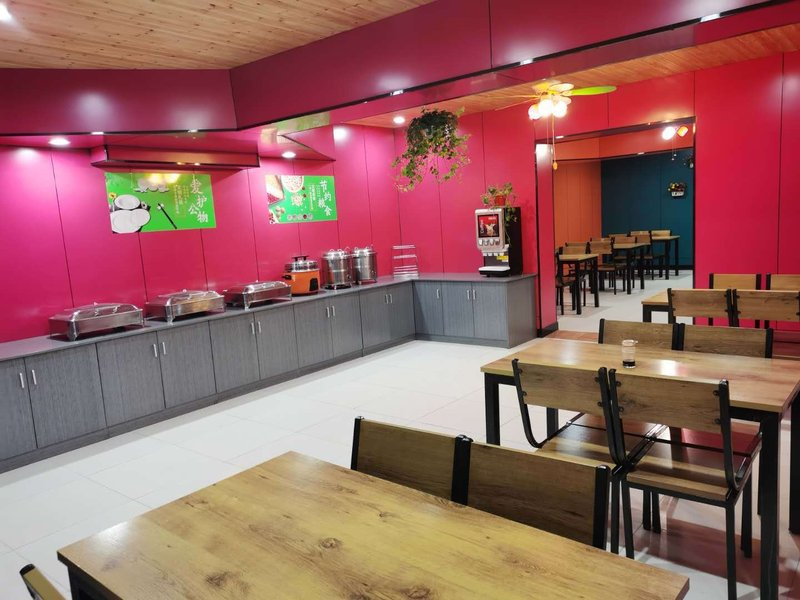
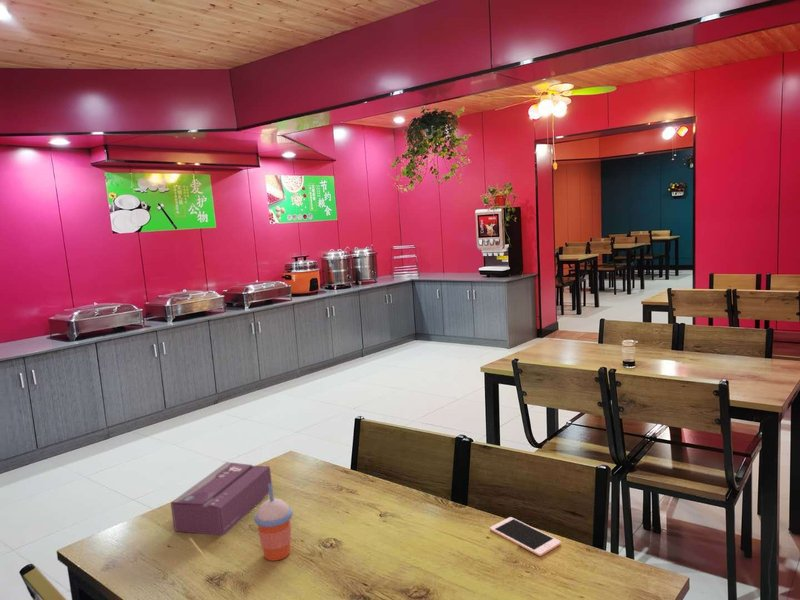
+ cup with straw [253,483,294,562]
+ cell phone [489,516,562,557]
+ tissue box [170,461,273,536]
